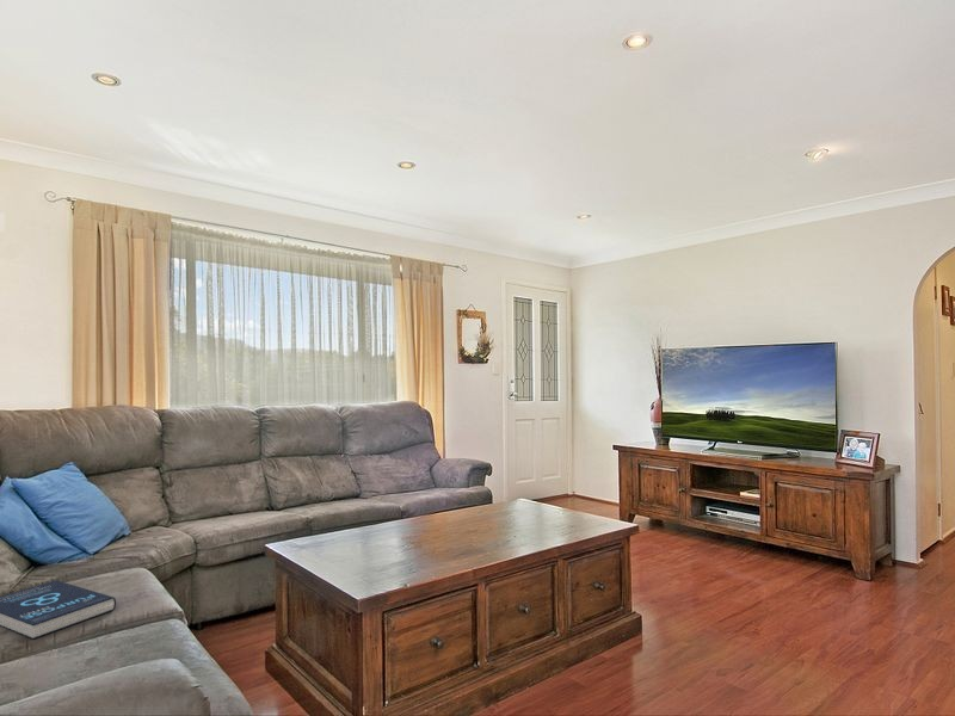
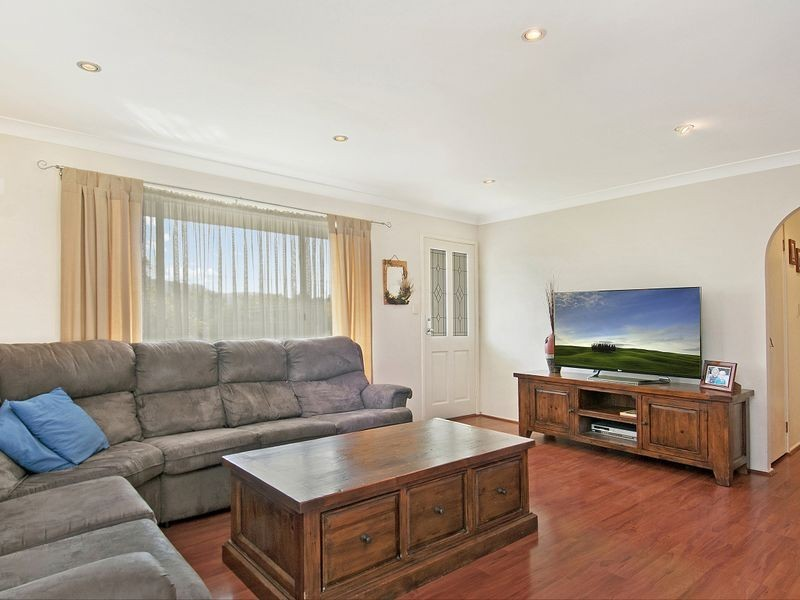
- book [0,579,117,641]
